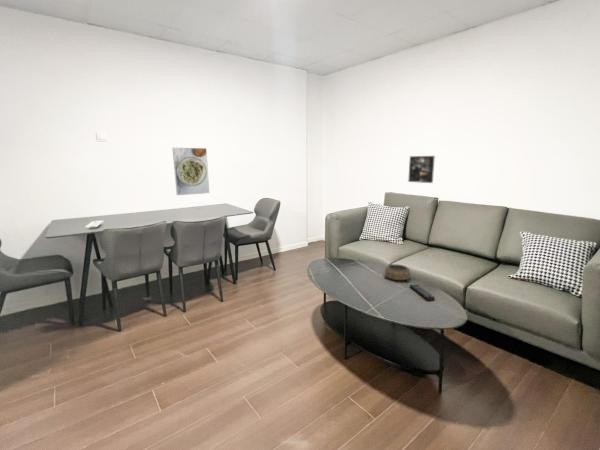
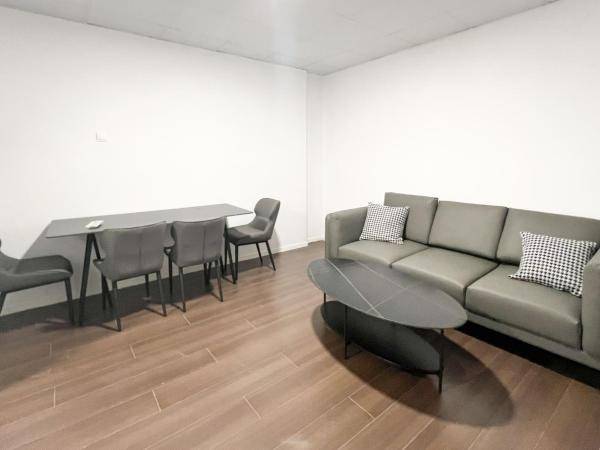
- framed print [407,155,436,184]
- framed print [171,147,210,196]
- remote control [409,283,436,302]
- decorative bowl [383,264,411,283]
